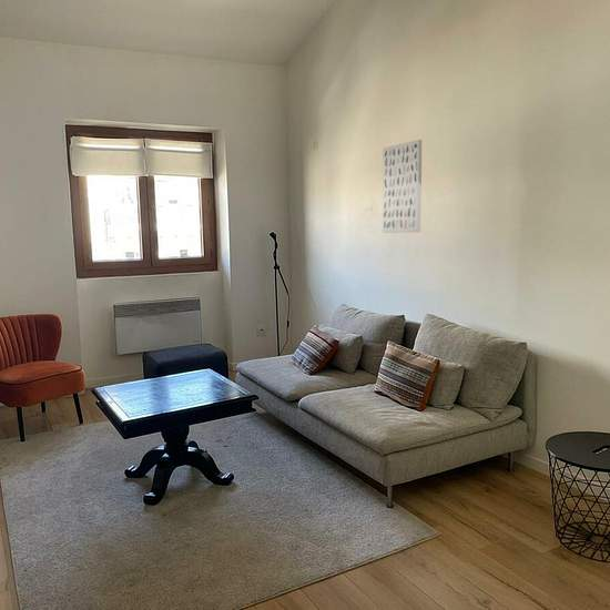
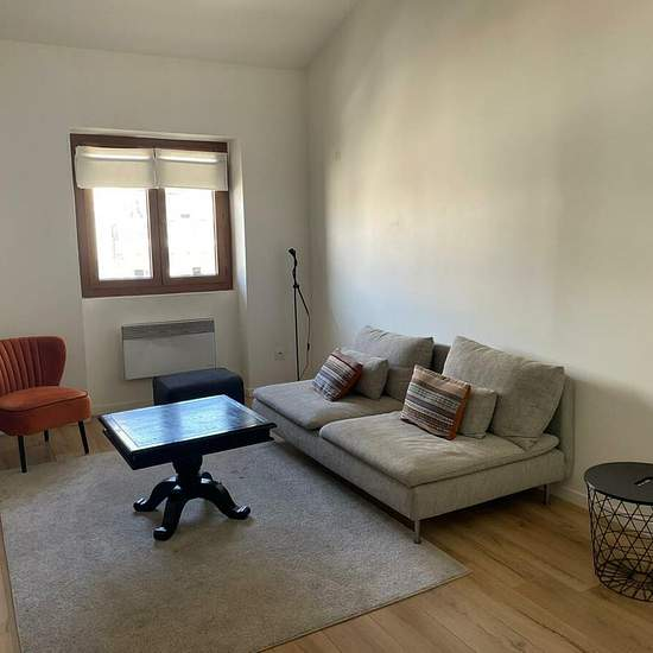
- wall art [382,139,423,234]
